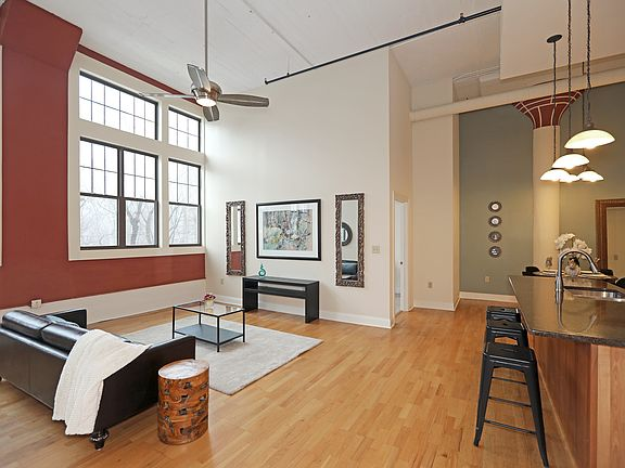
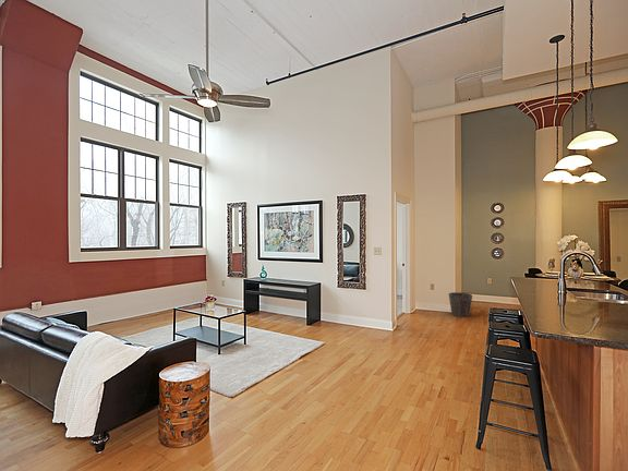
+ waste bin [448,291,473,318]
